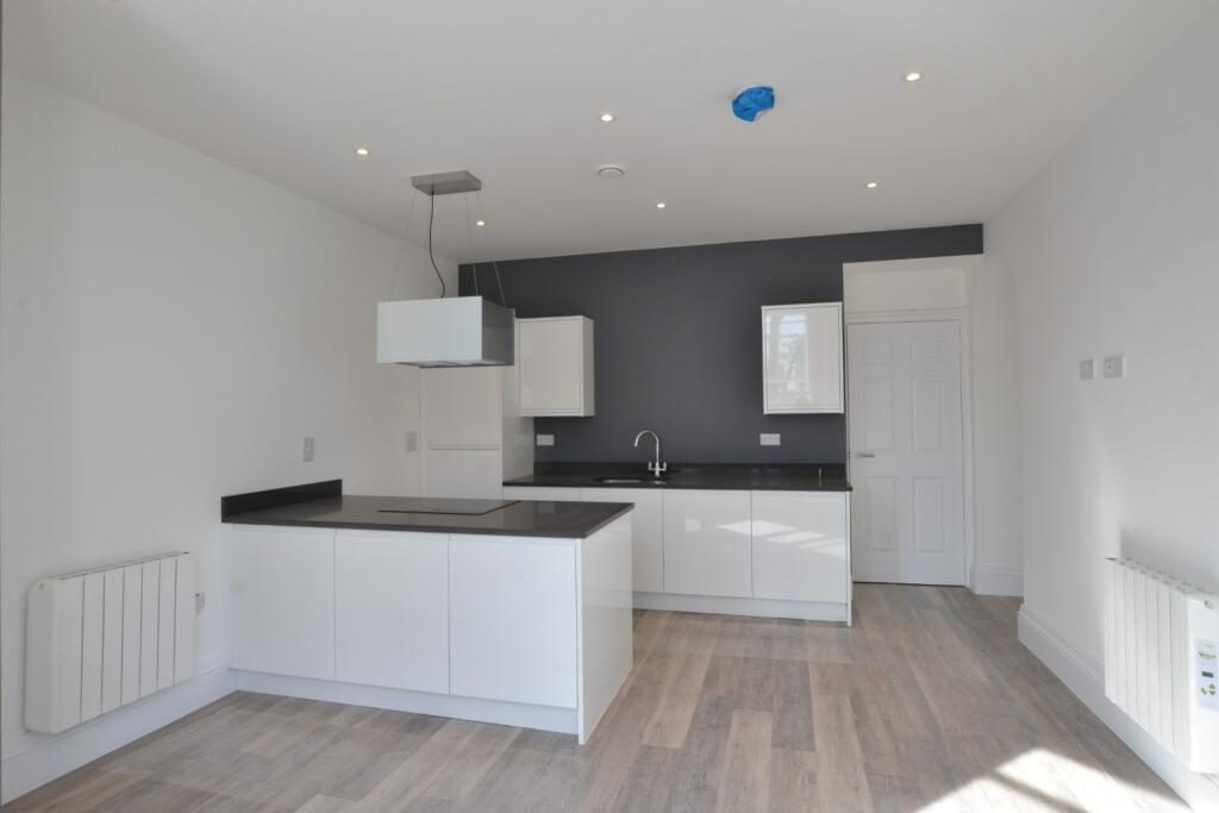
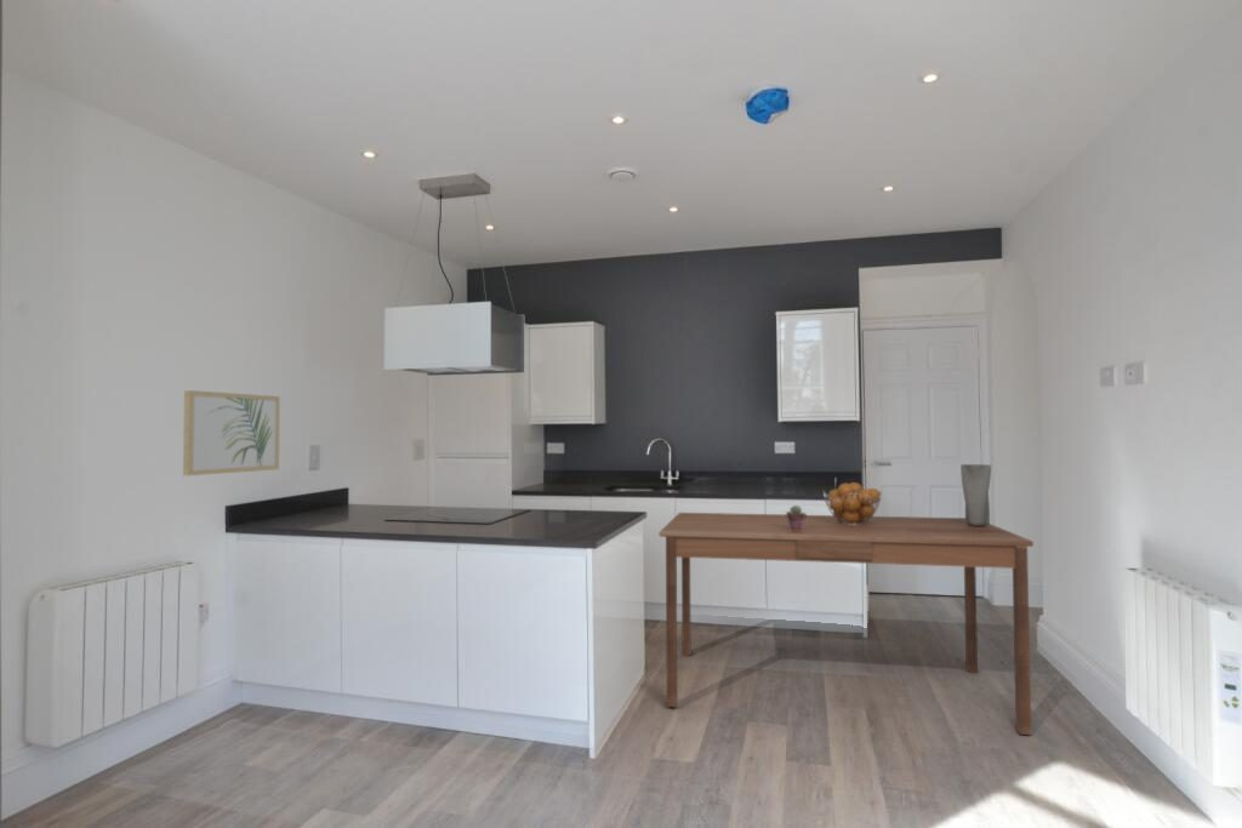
+ wall art [182,389,281,476]
+ potted succulent [785,504,808,531]
+ vase [959,463,992,527]
+ dining table [657,512,1035,736]
+ fruit basket [822,481,883,525]
